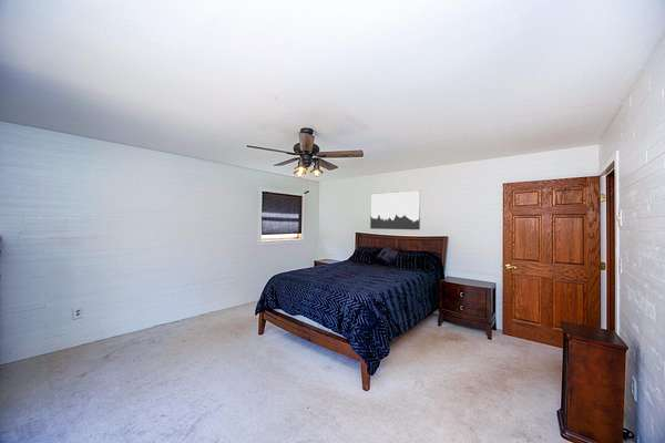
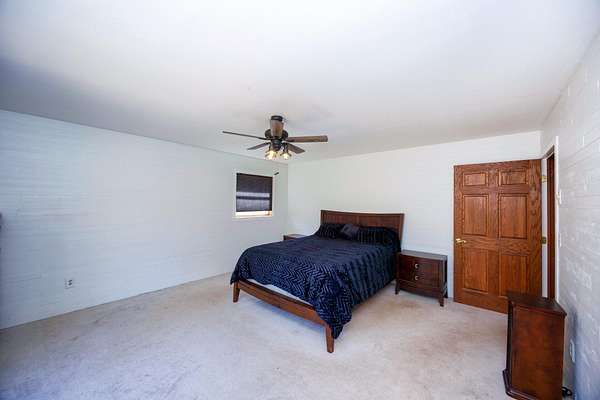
- wall art [369,189,421,230]
